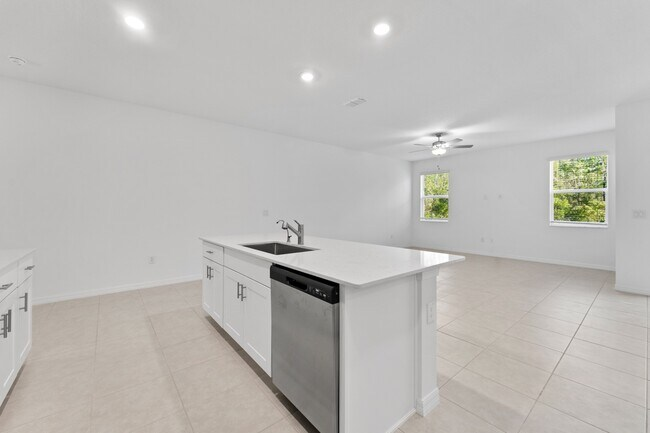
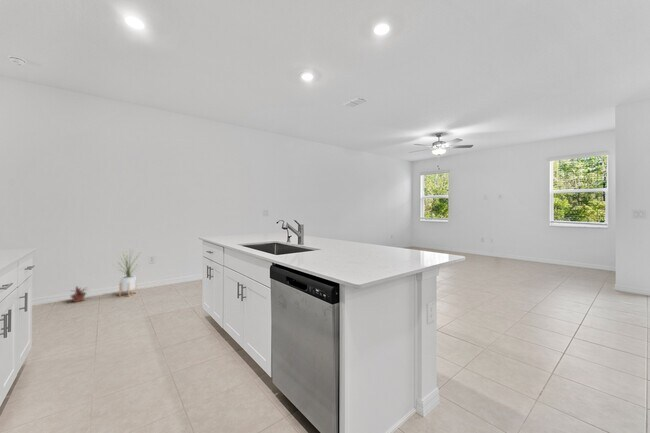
+ house plant [112,249,141,297]
+ potted plant [68,285,89,303]
